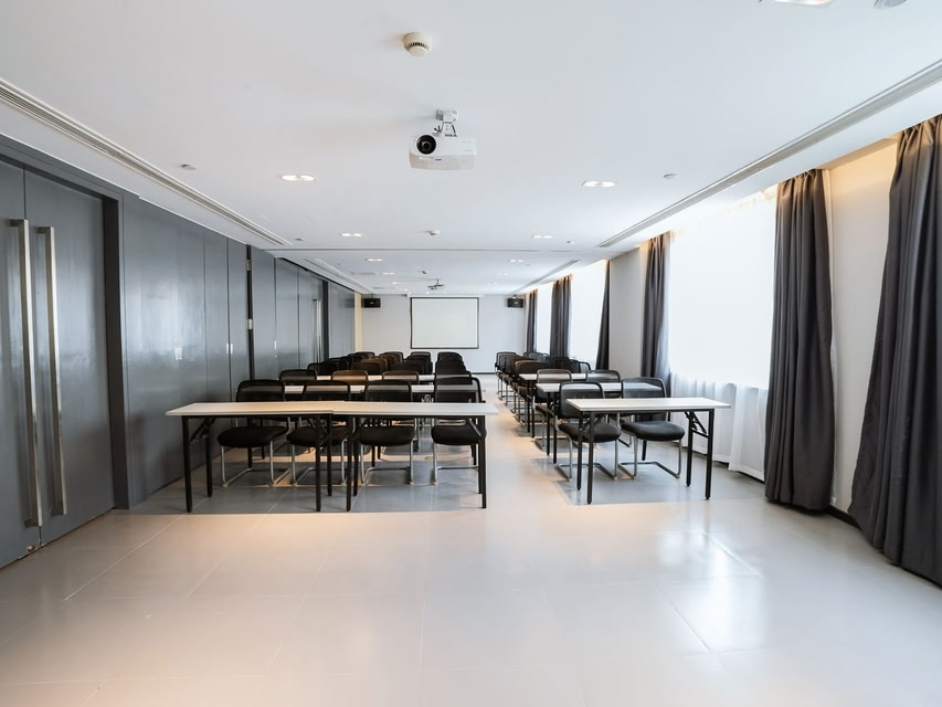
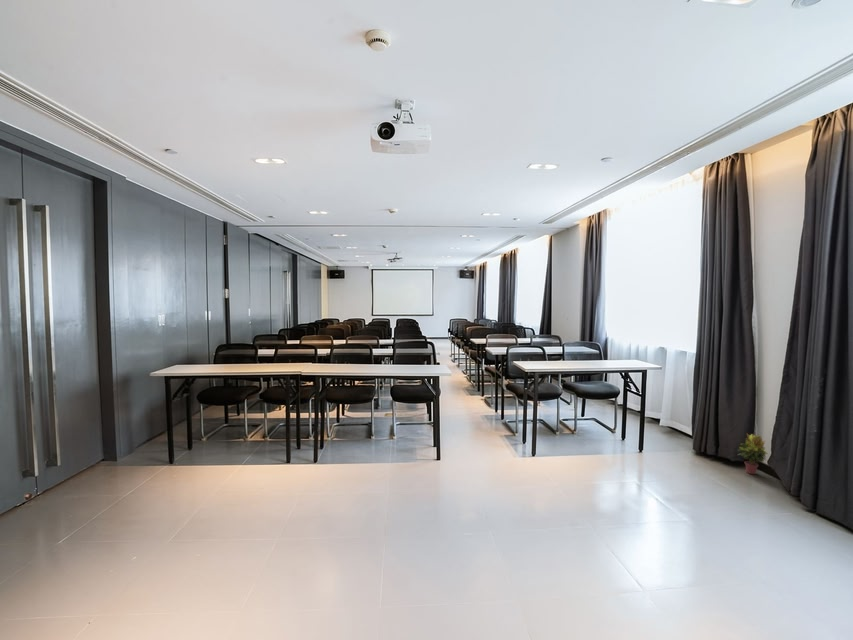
+ potted plant [737,433,768,475]
